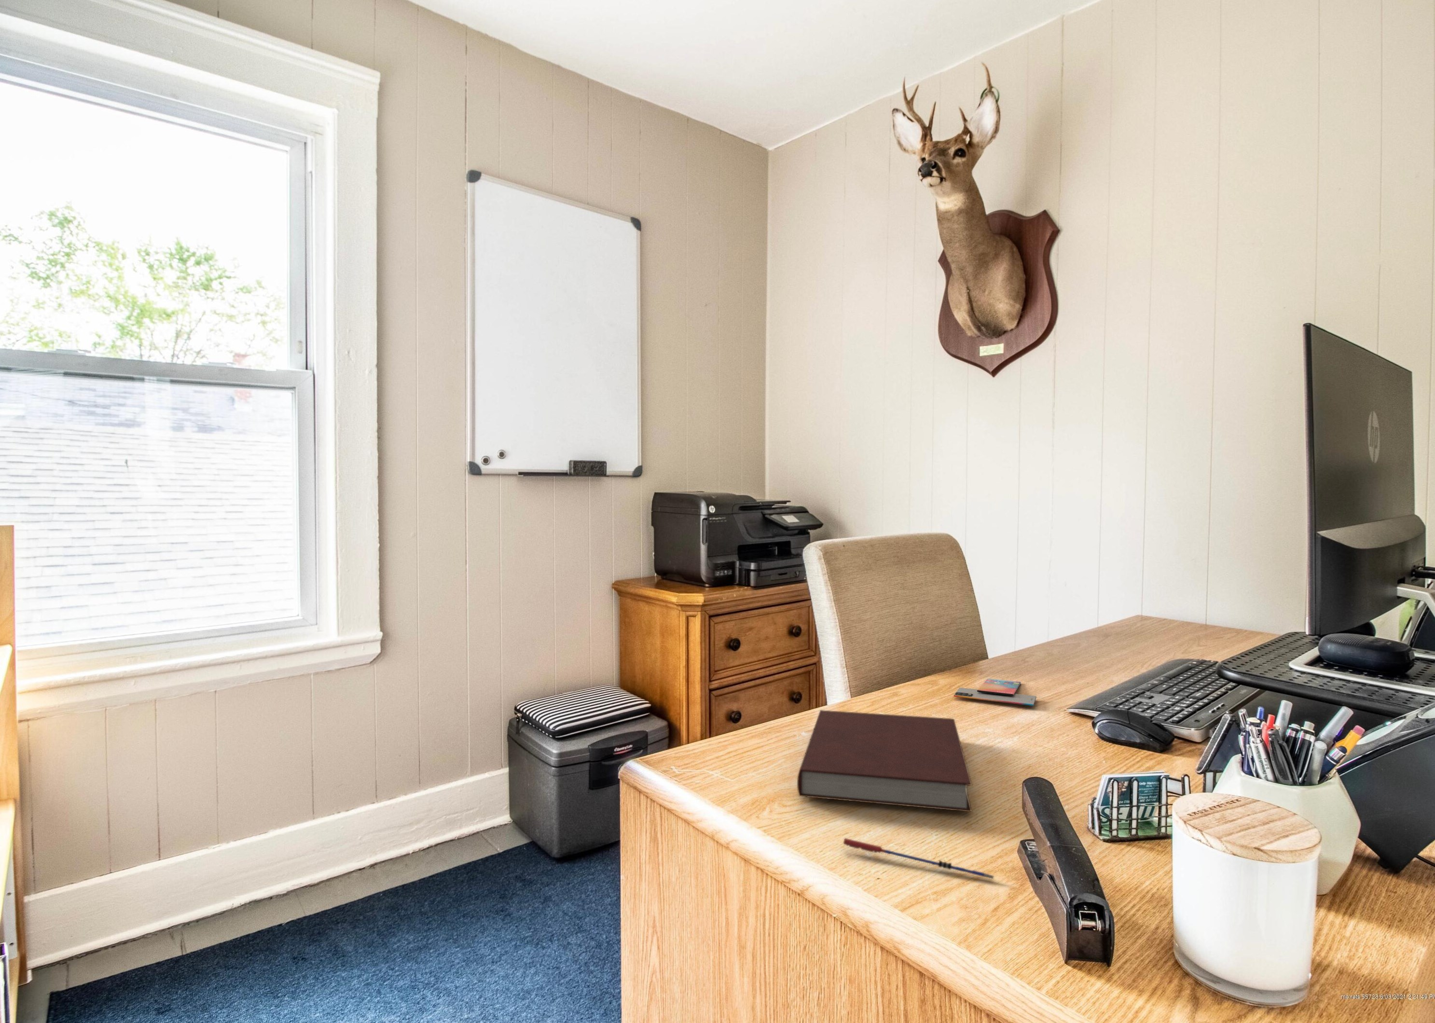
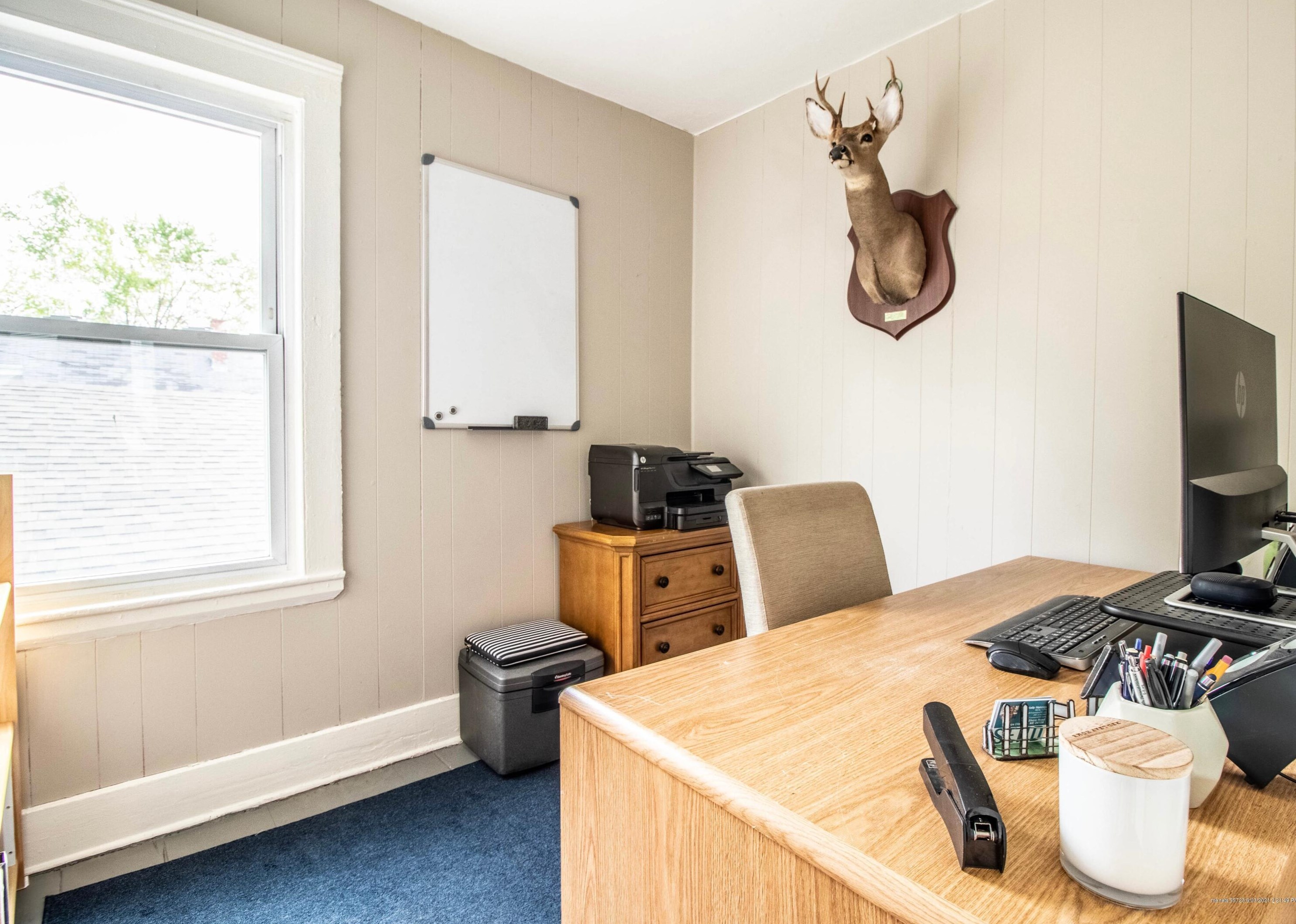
- notebook [796,710,972,813]
- pen [843,838,994,880]
- smartphone [953,679,1036,706]
